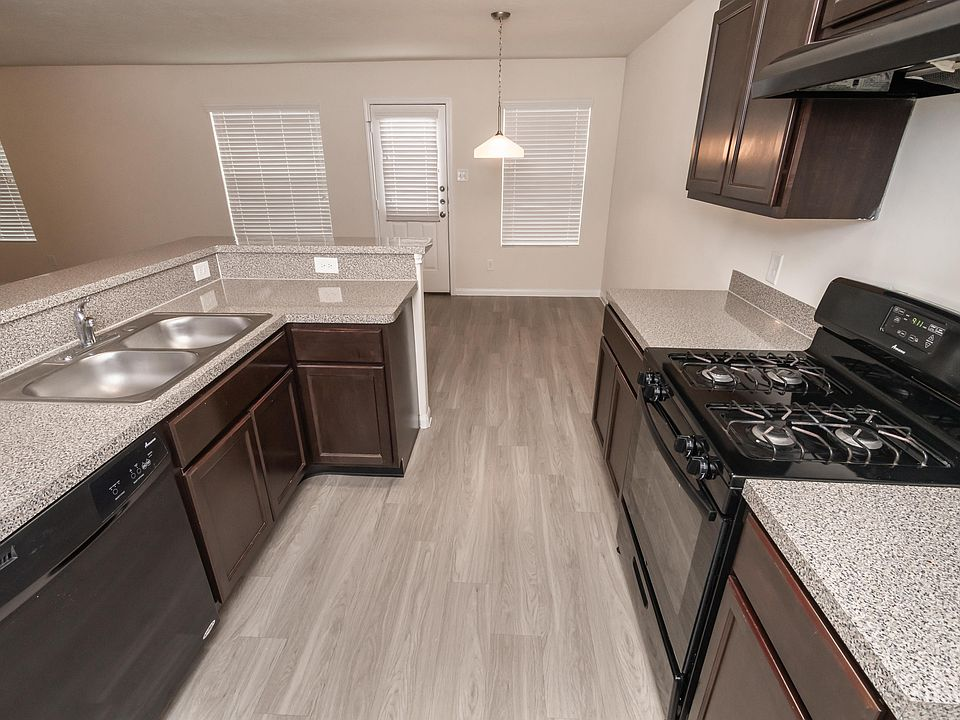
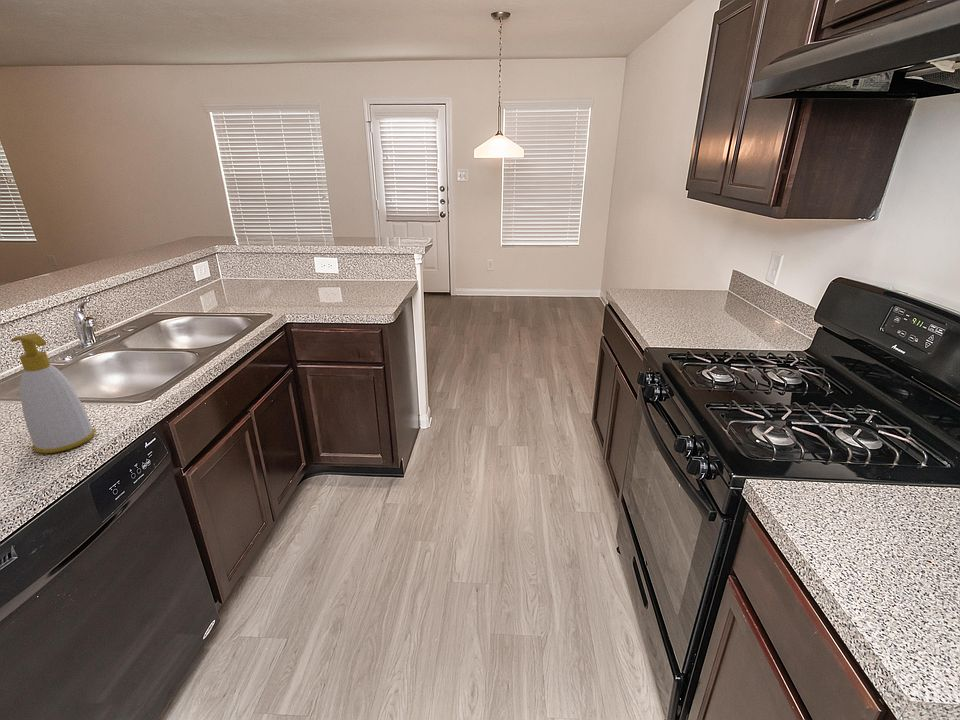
+ soap bottle [10,332,96,454]
